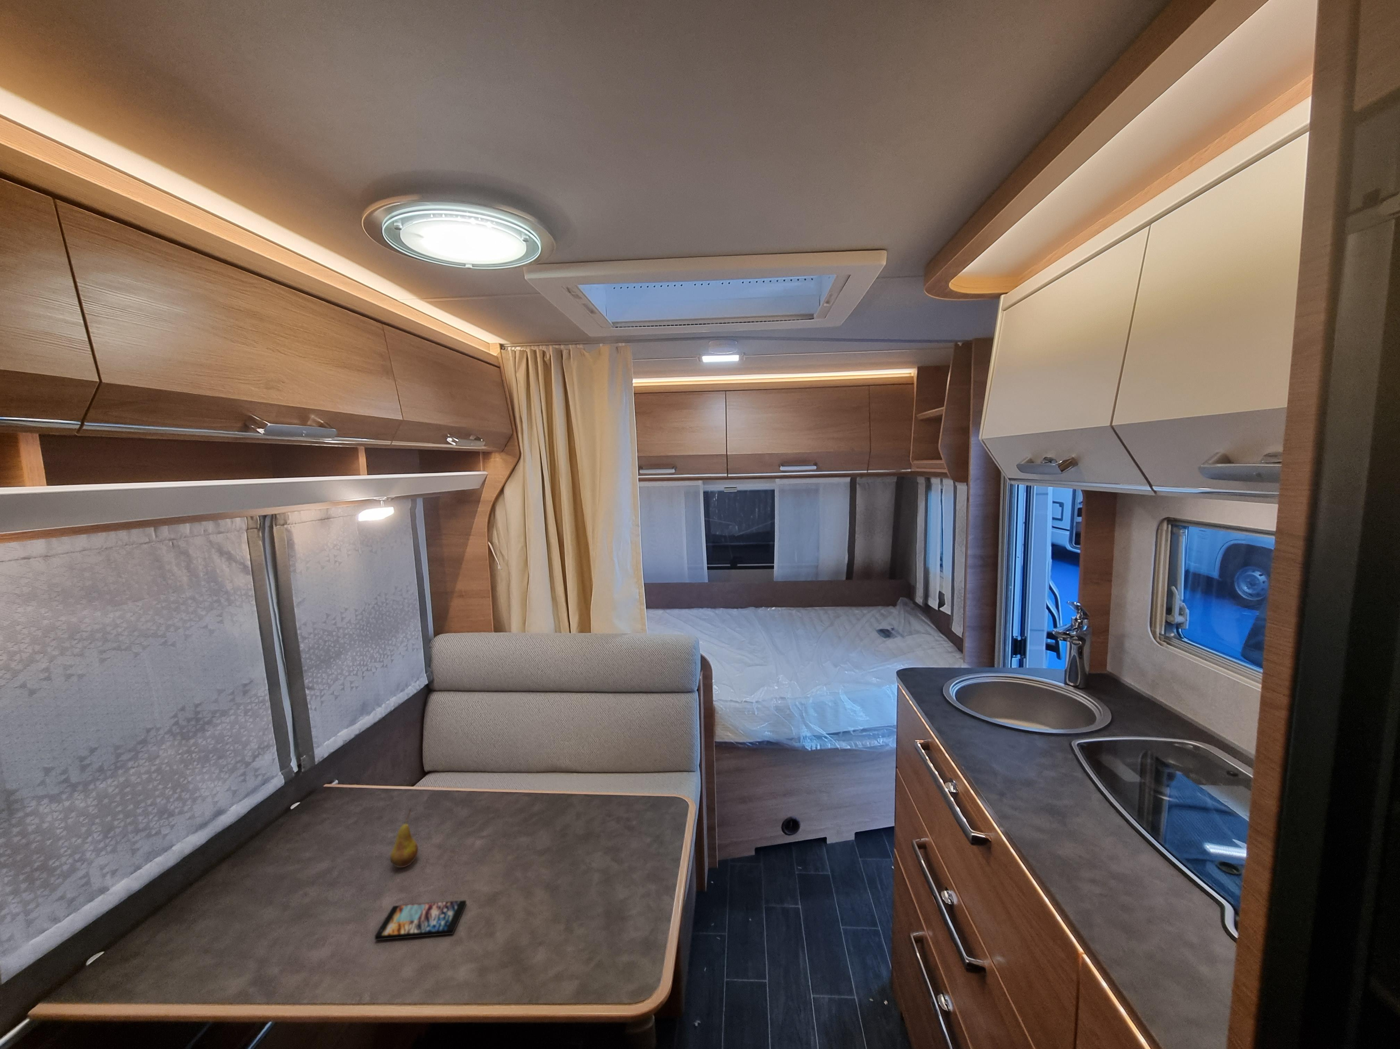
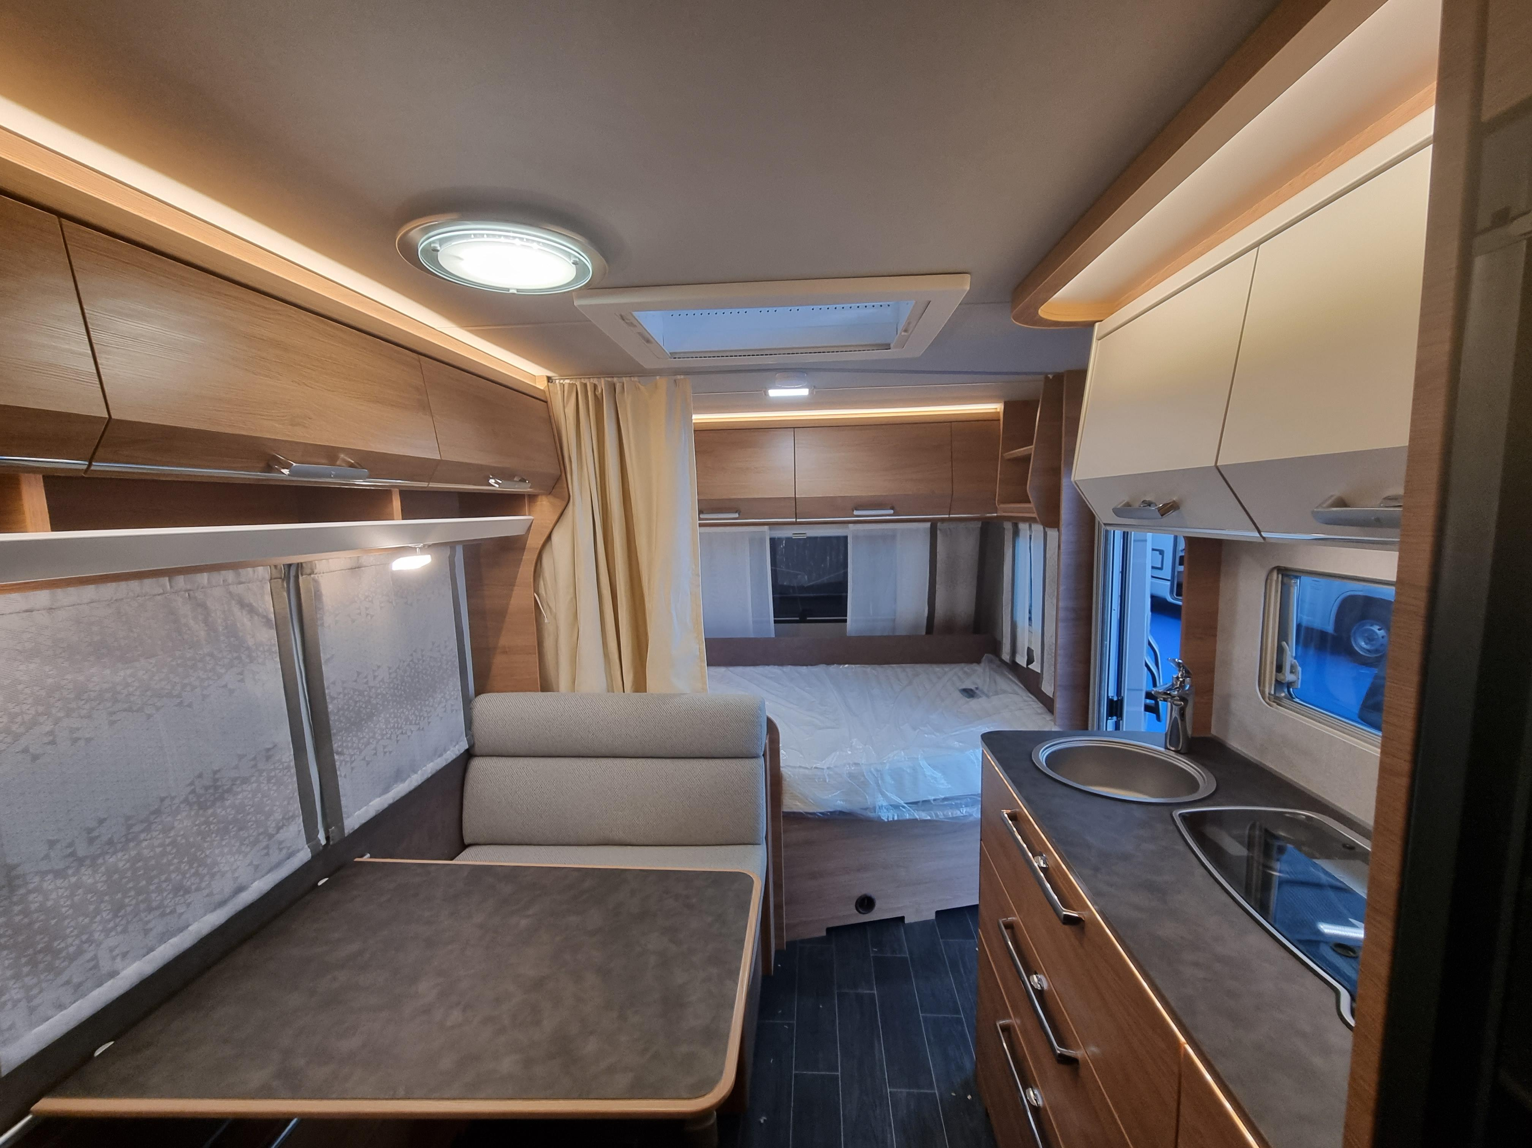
- smartphone [375,900,466,941]
- fruit [390,809,419,868]
